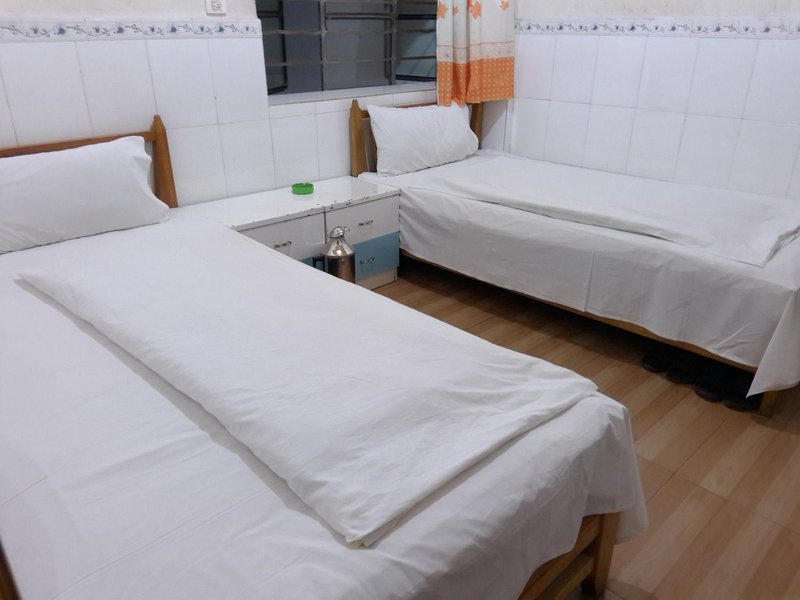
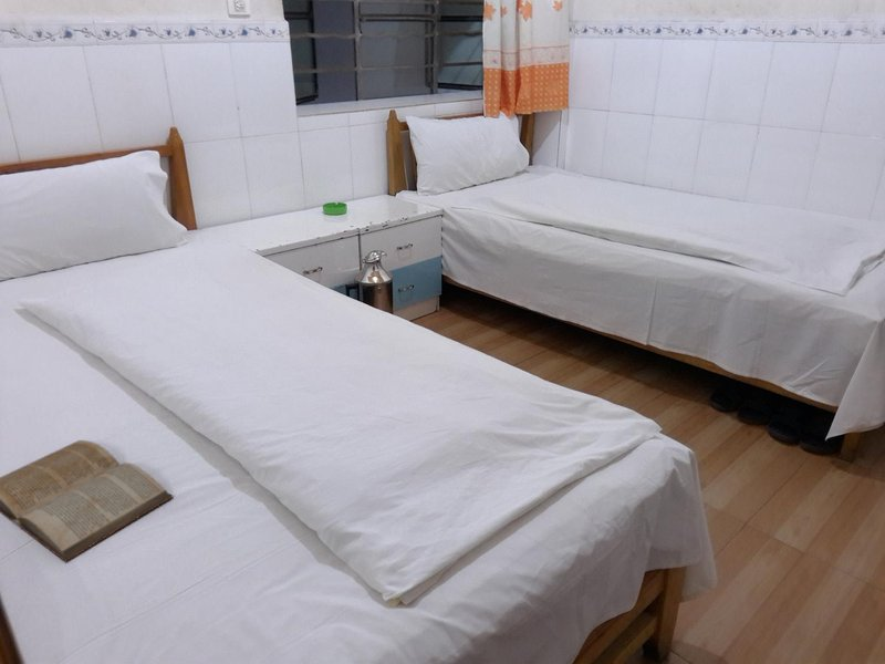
+ book [0,439,174,563]
